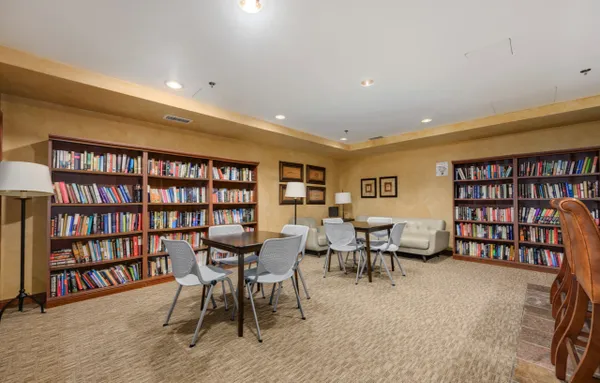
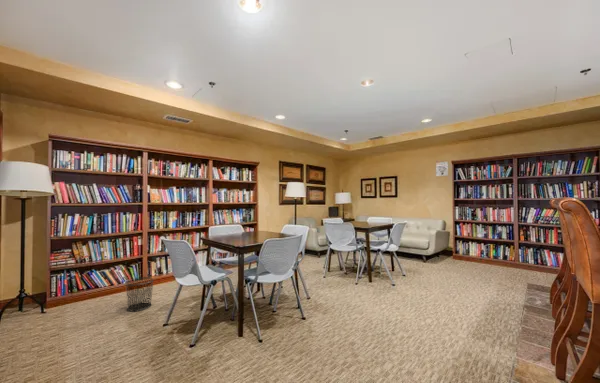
+ waste bin [124,276,155,312]
